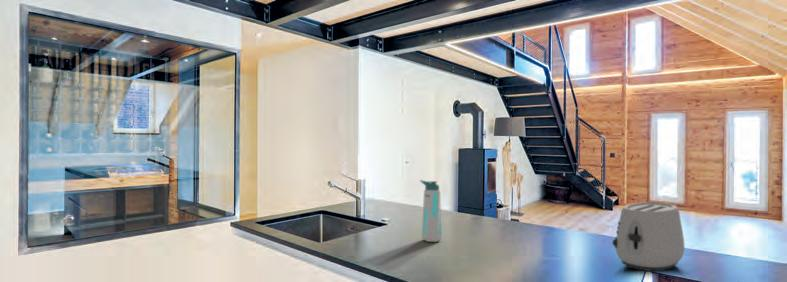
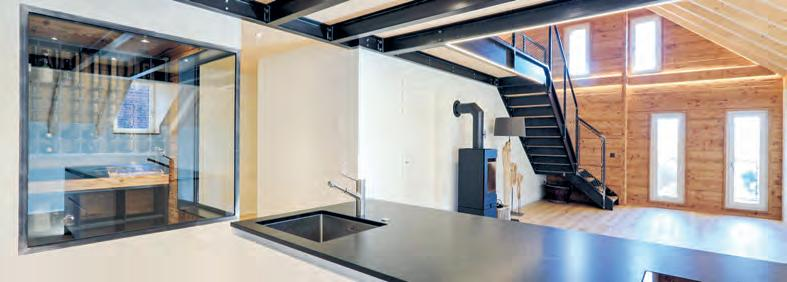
- water bottle [419,179,443,243]
- toaster [611,201,686,274]
